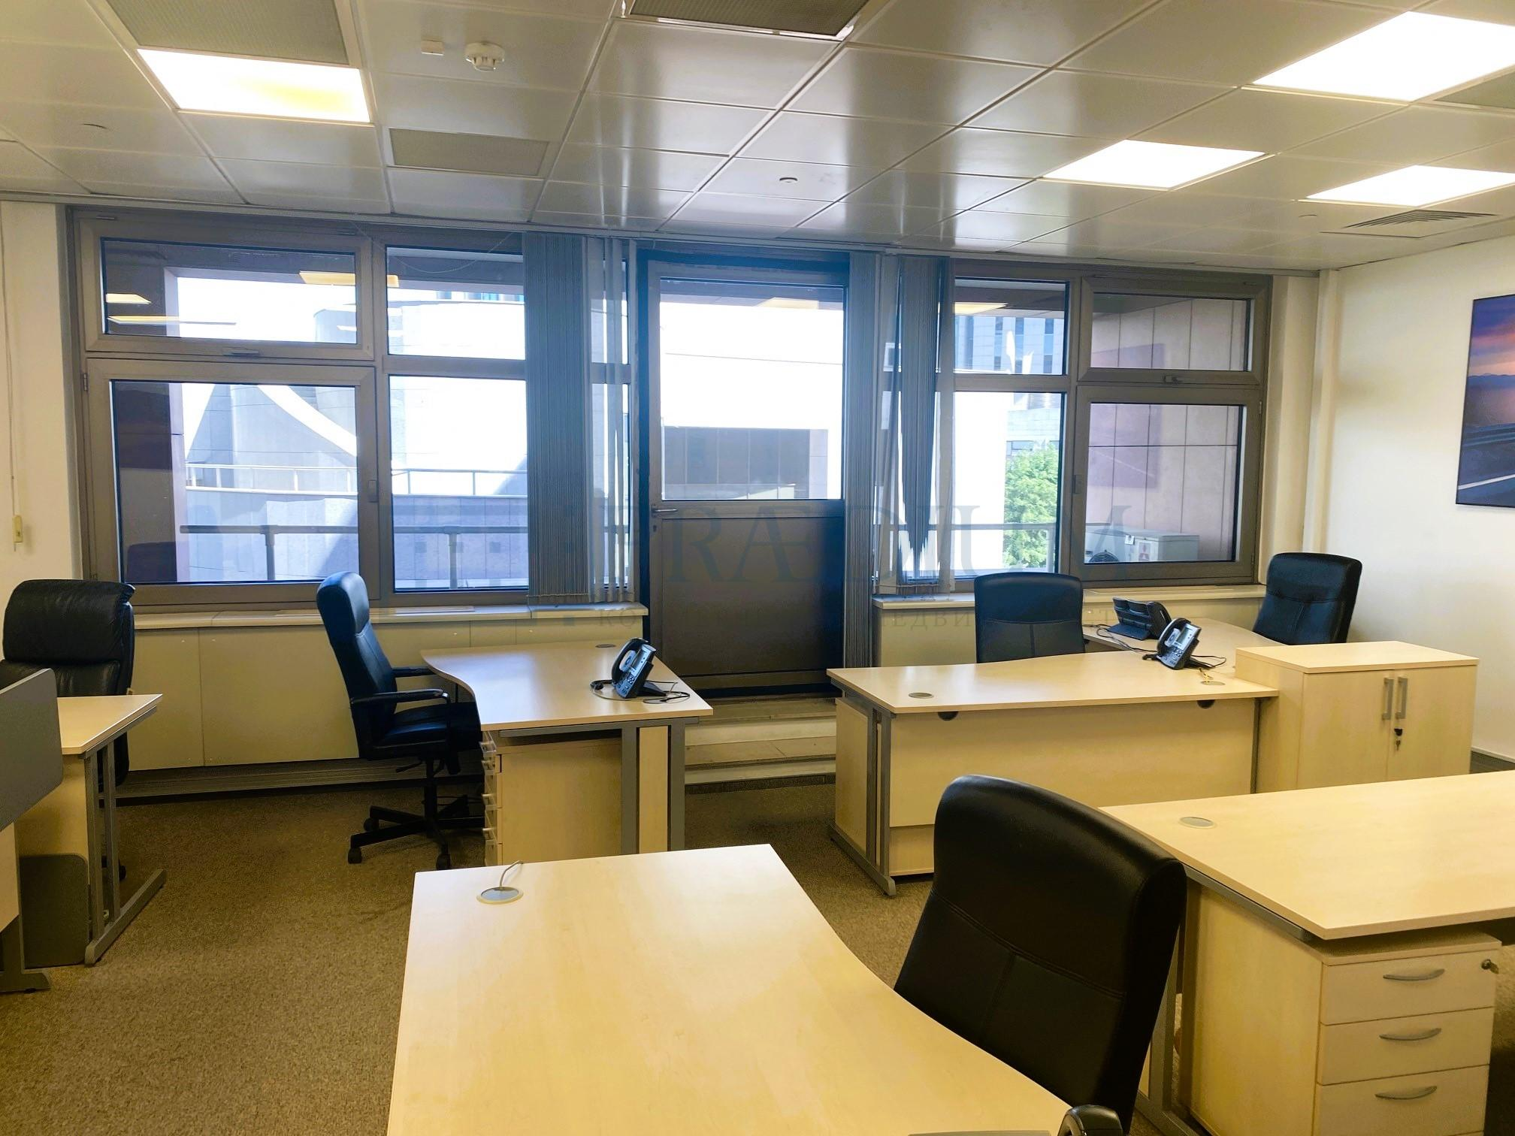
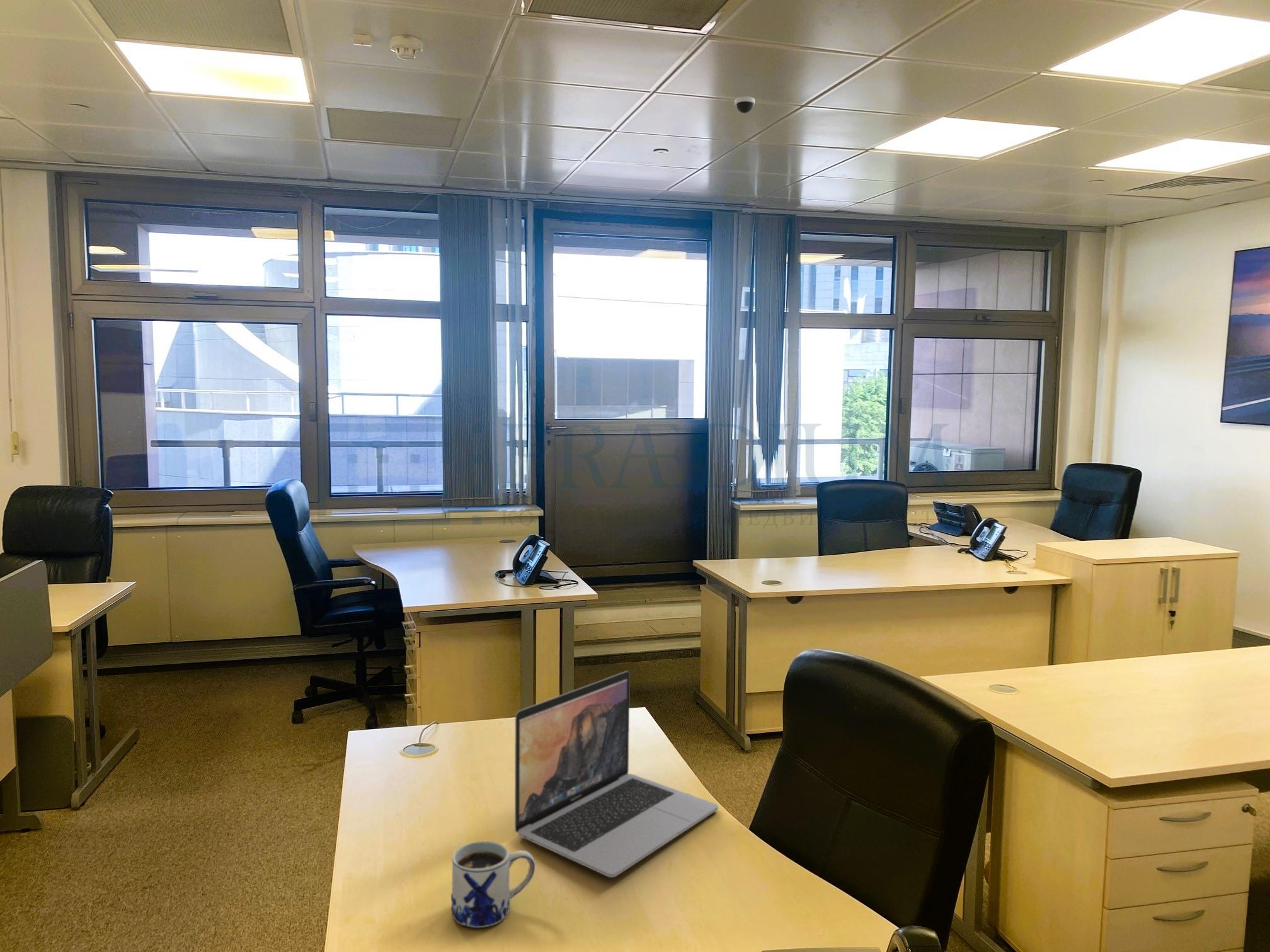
+ dome security camera [734,96,755,114]
+ mug [450,841,535,928]
+ laptop [514,671,719,878]
